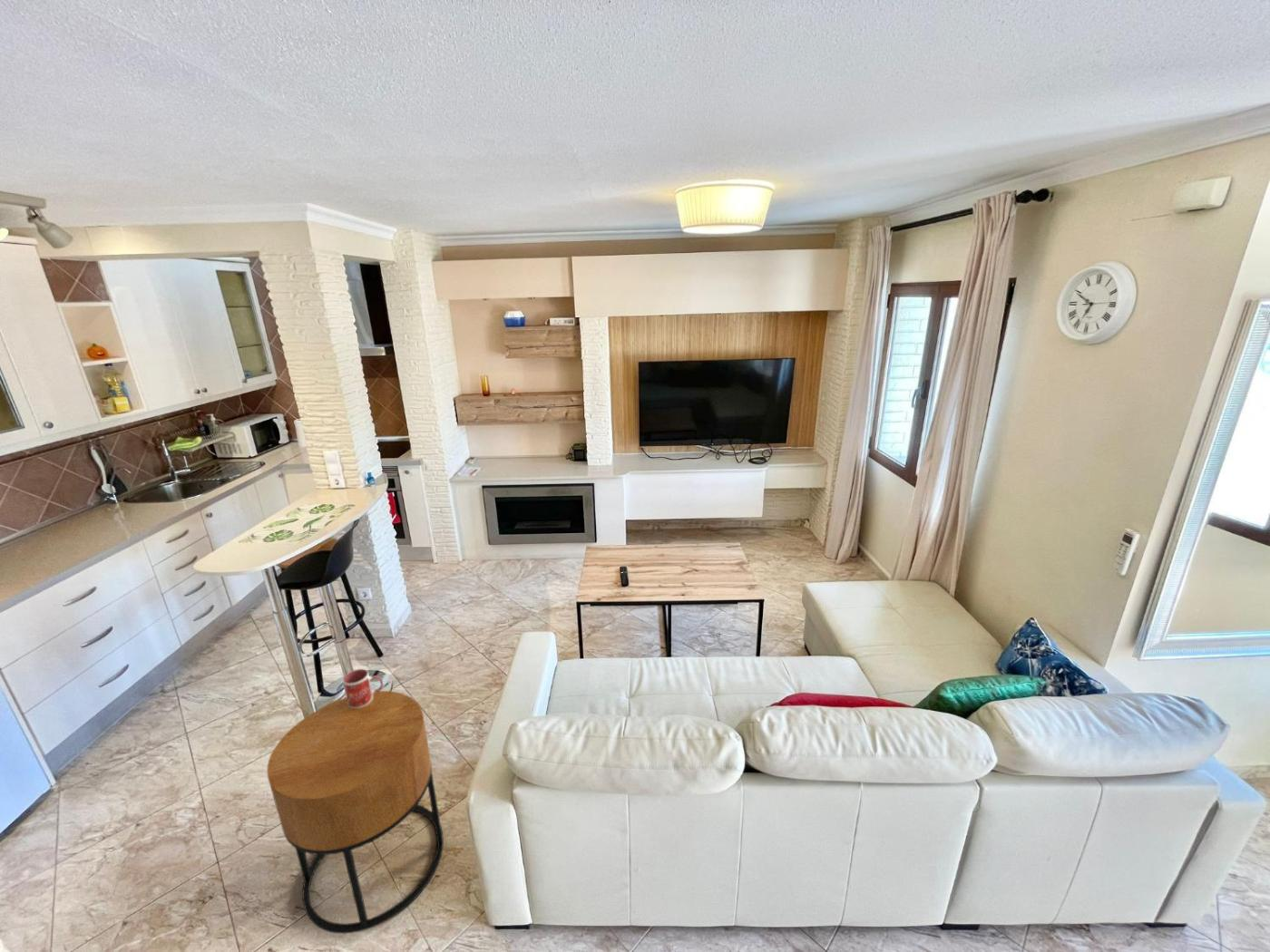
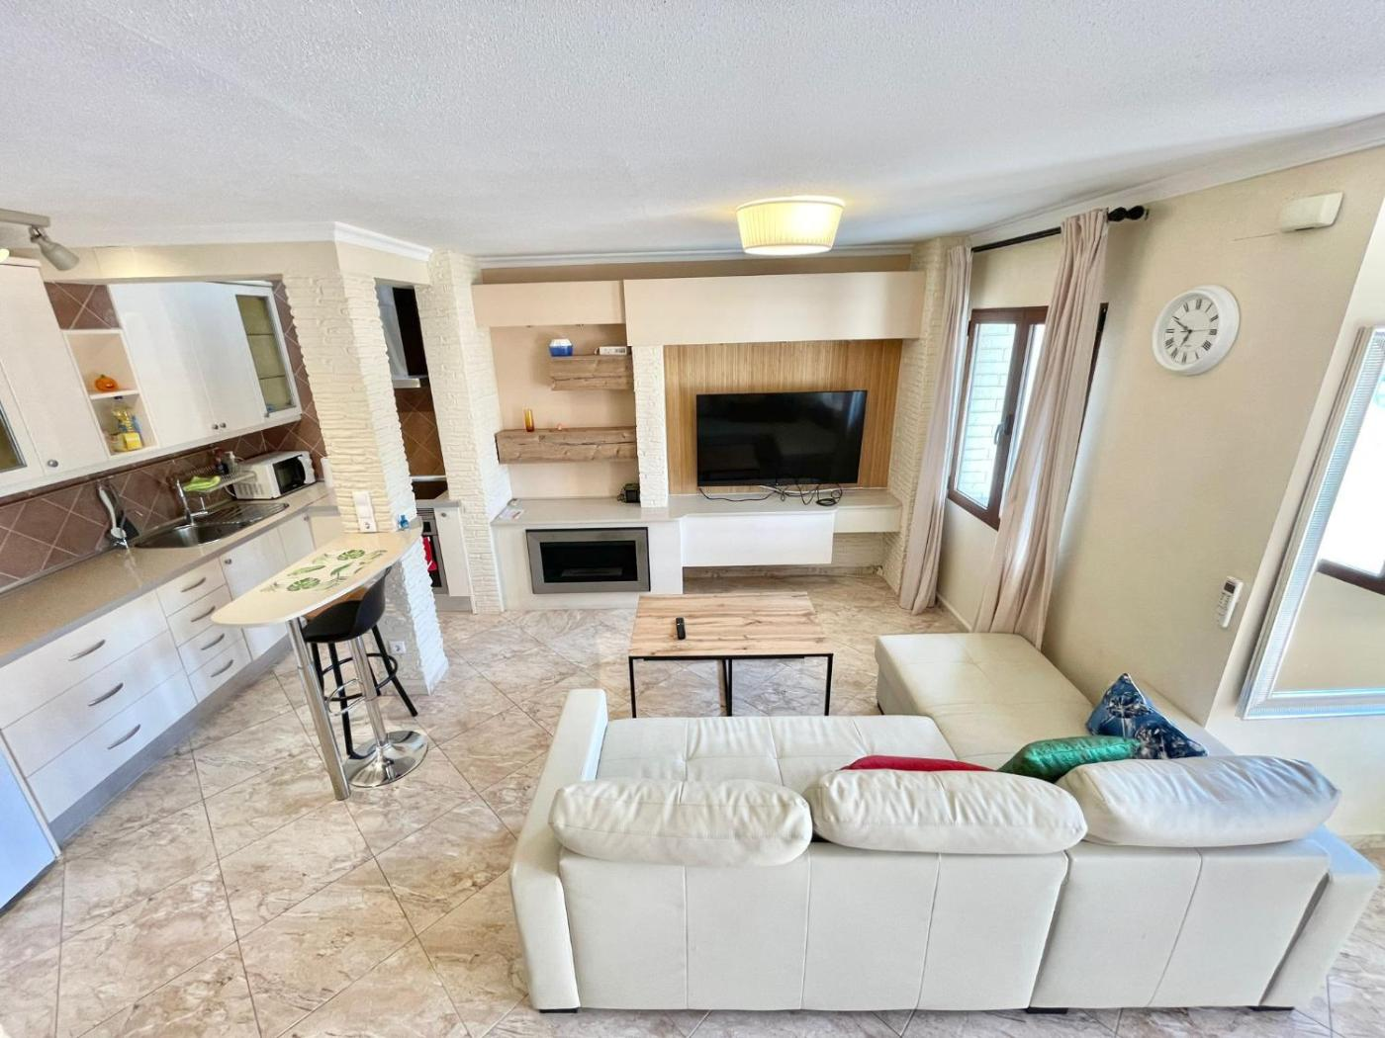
- side table [266,690,445,935]
- mug [342,668,384,708]
